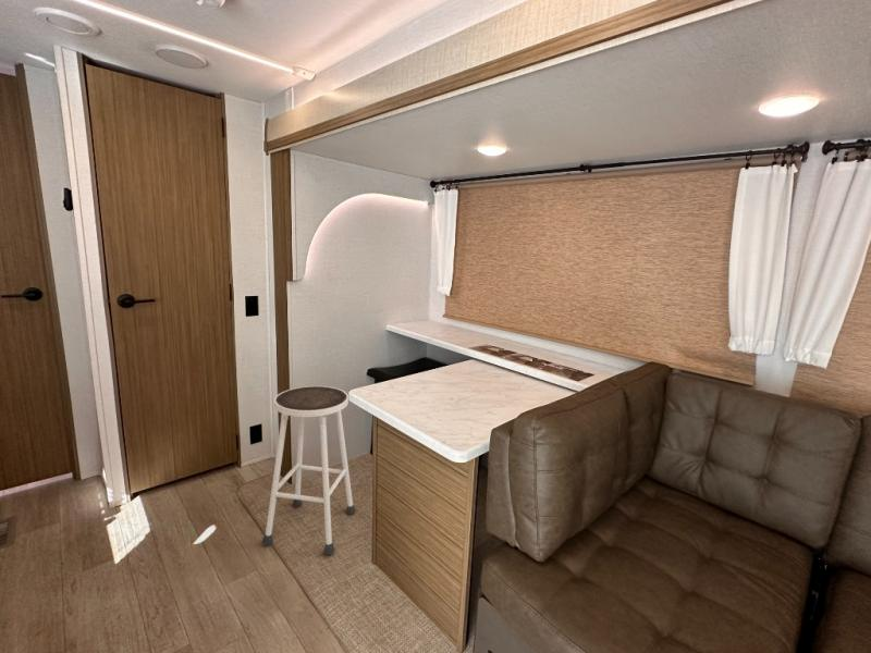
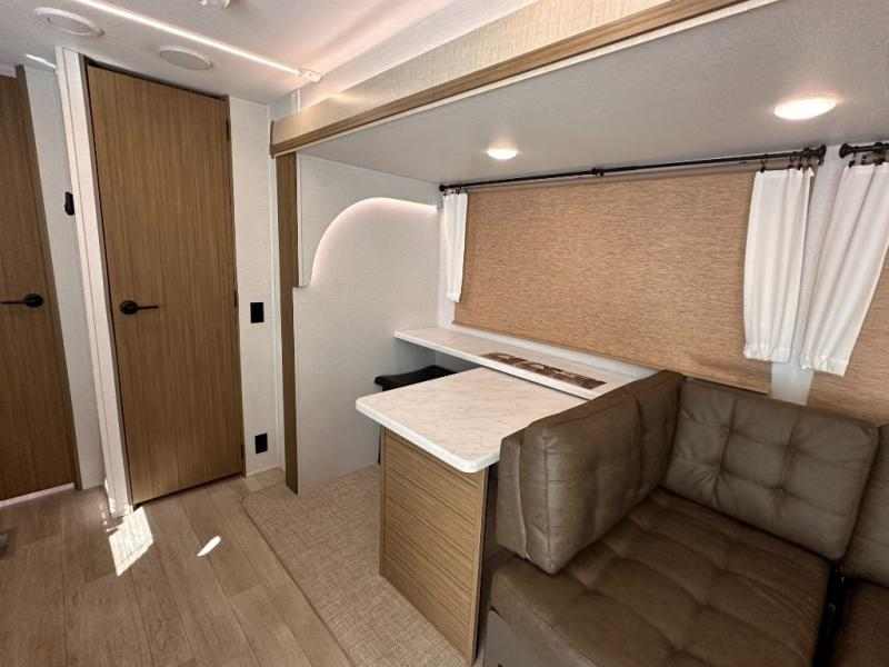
- stool [261,385,356,555]
